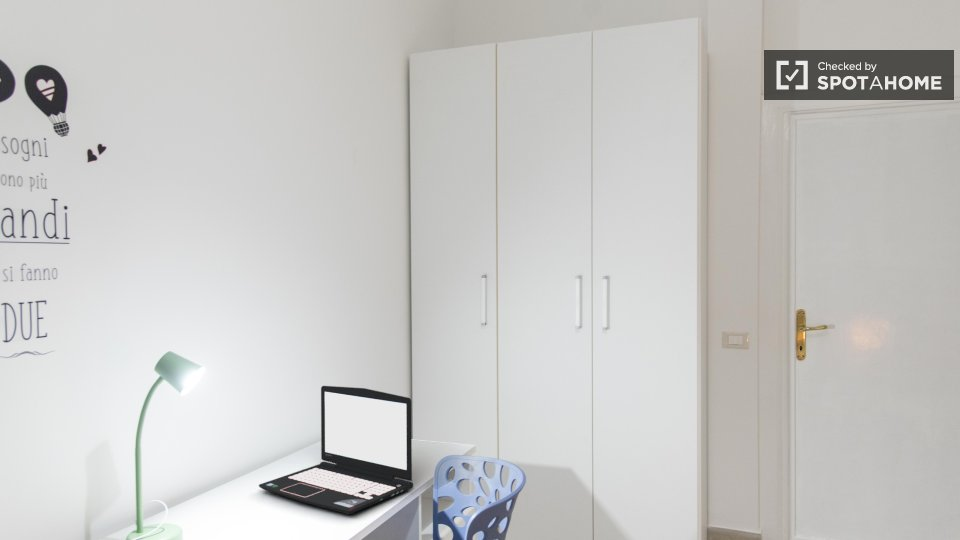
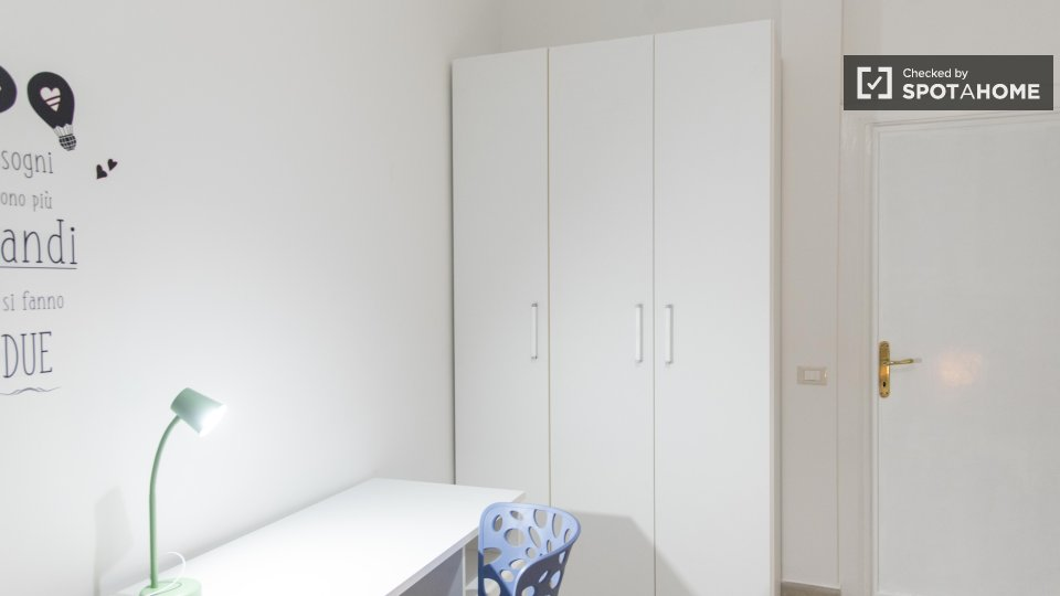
- laptop [258,385,414,515]
